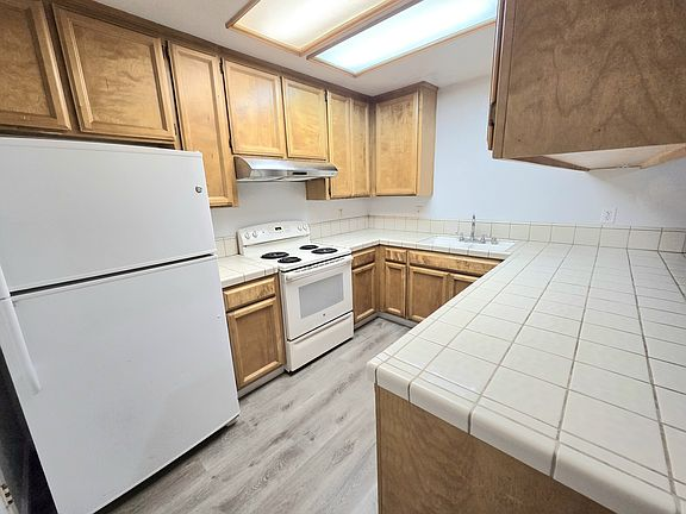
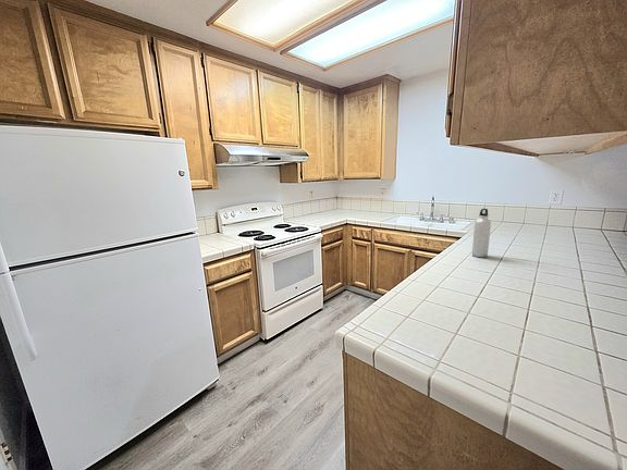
+ water bottle [471,208,492,258]
